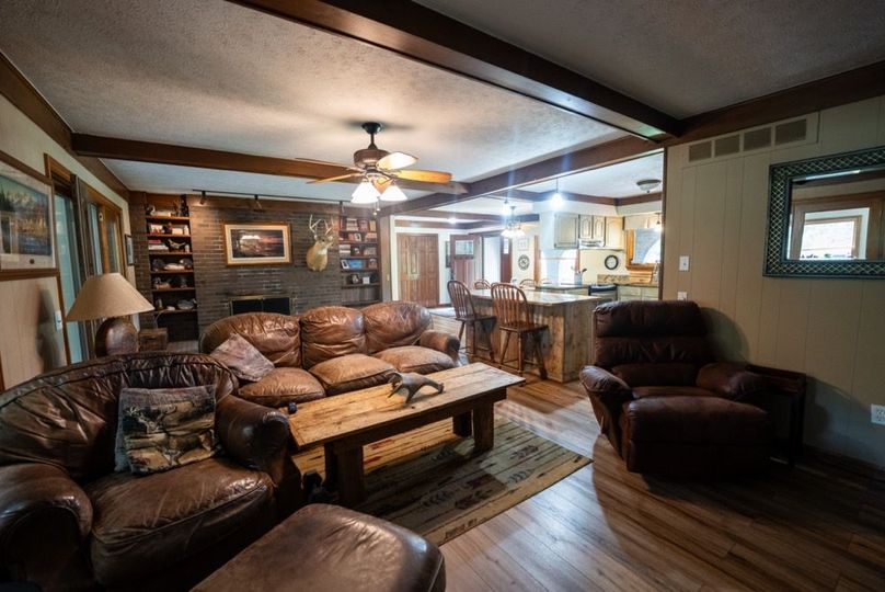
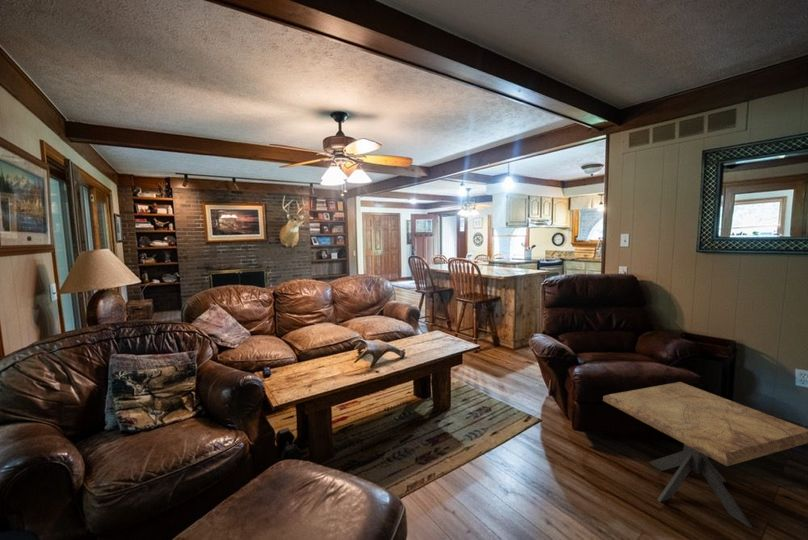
+ side table [602,381,808,529]
